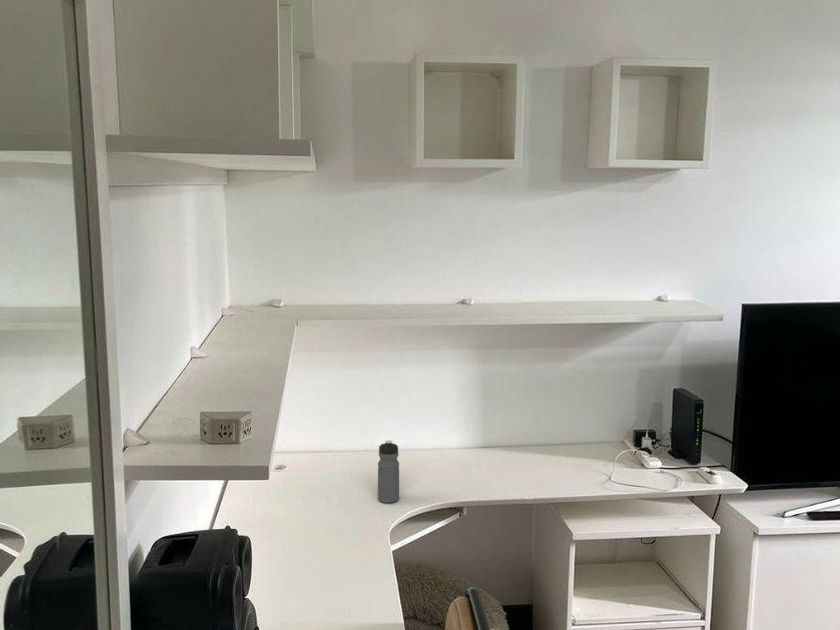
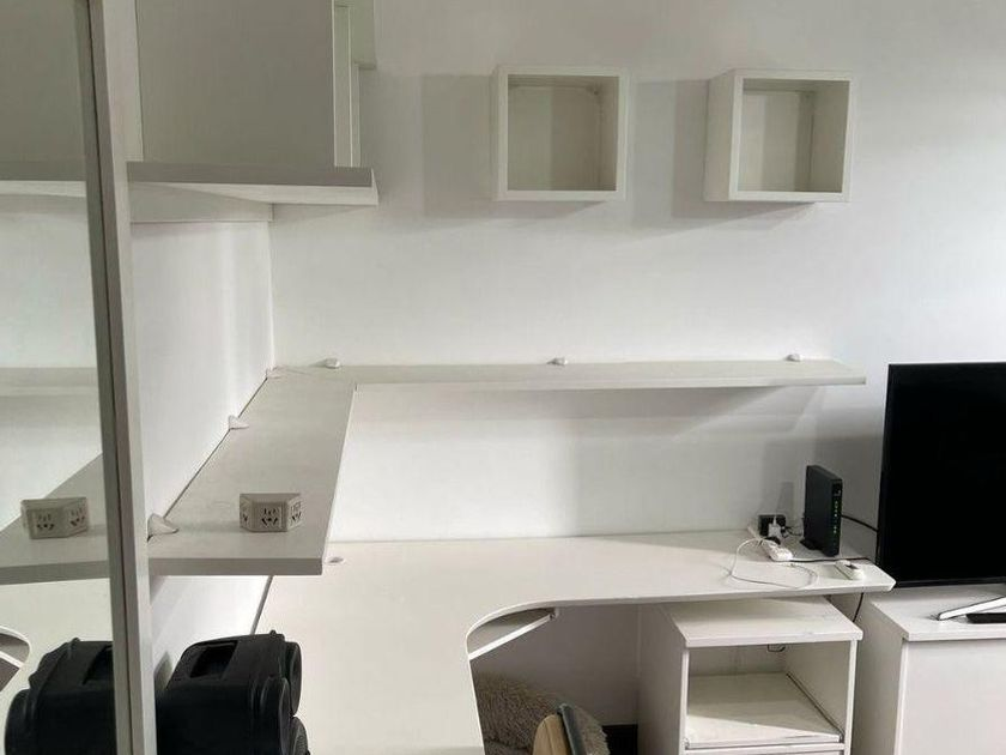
- water bottle [377,439,400,504]
